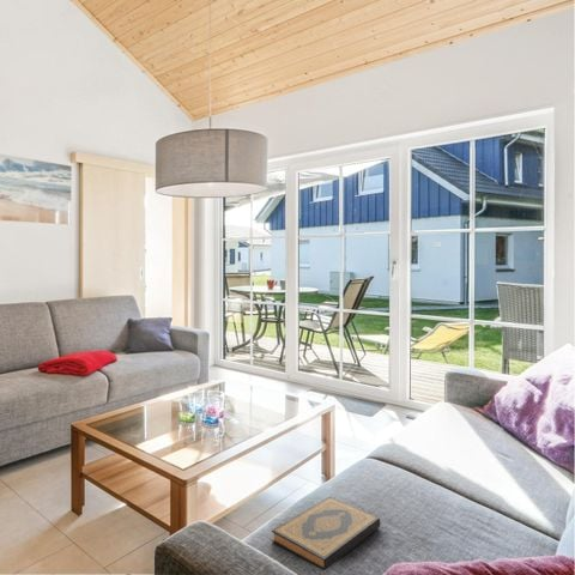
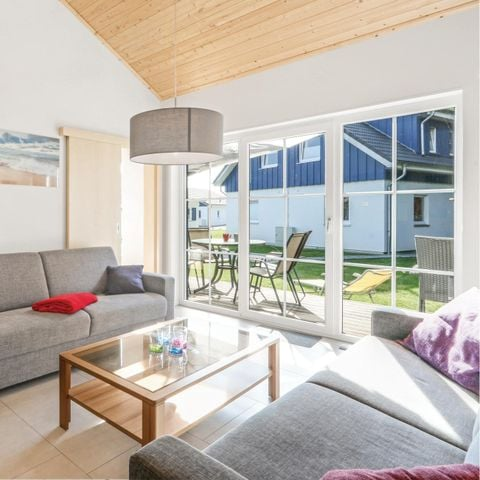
- hardback book [271,495,381,571]
